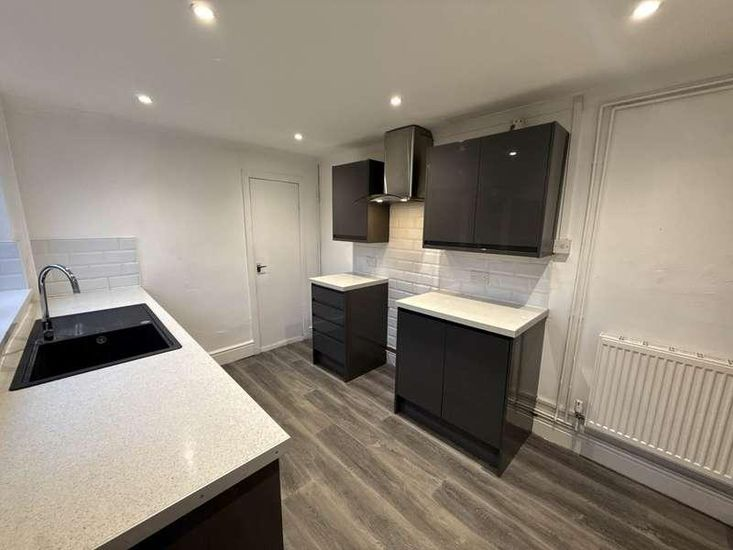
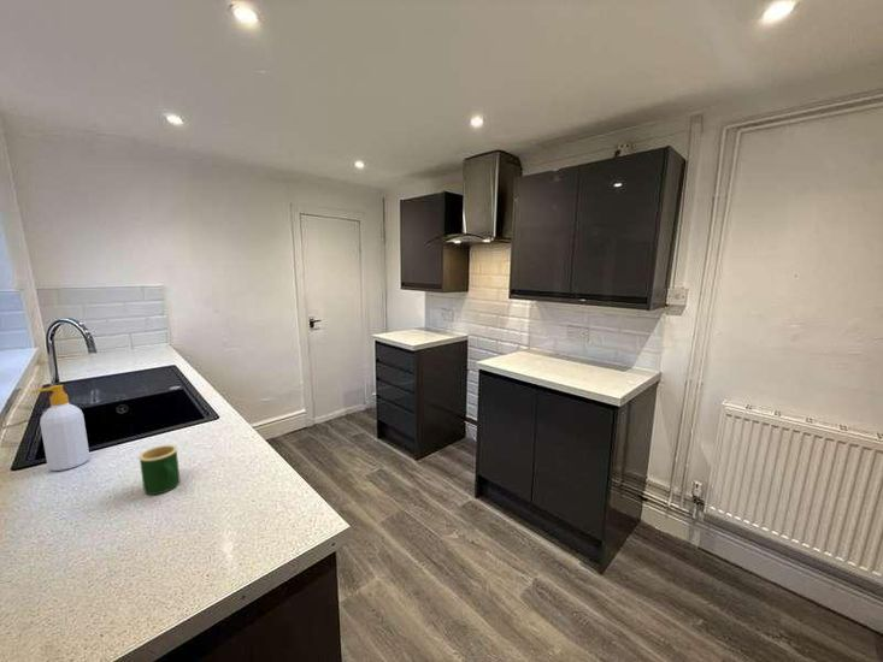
+ soap bottle [30,384,90,472]
+ mug [137,444,181,496]
